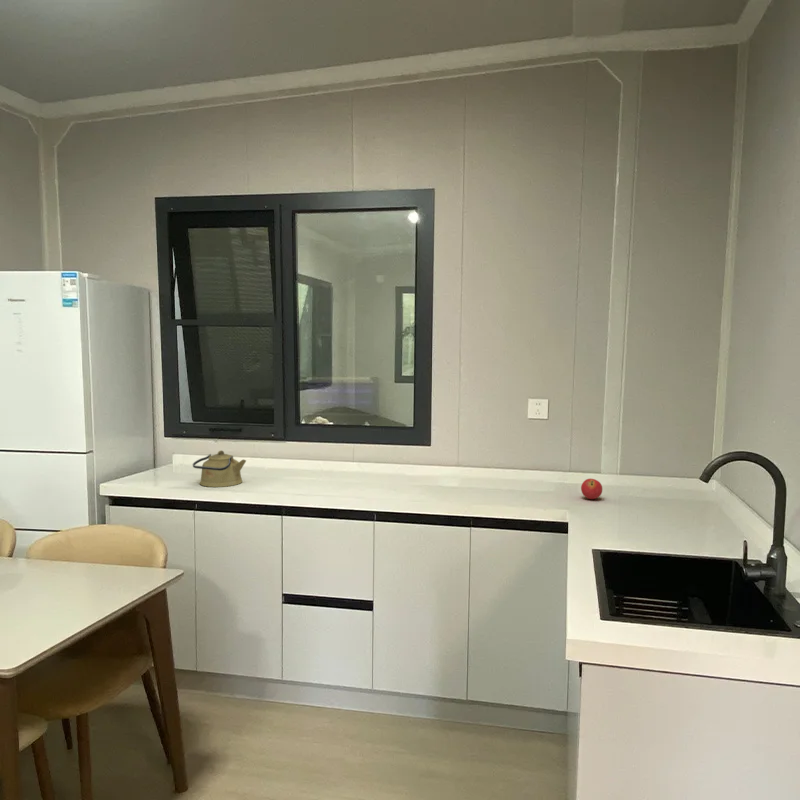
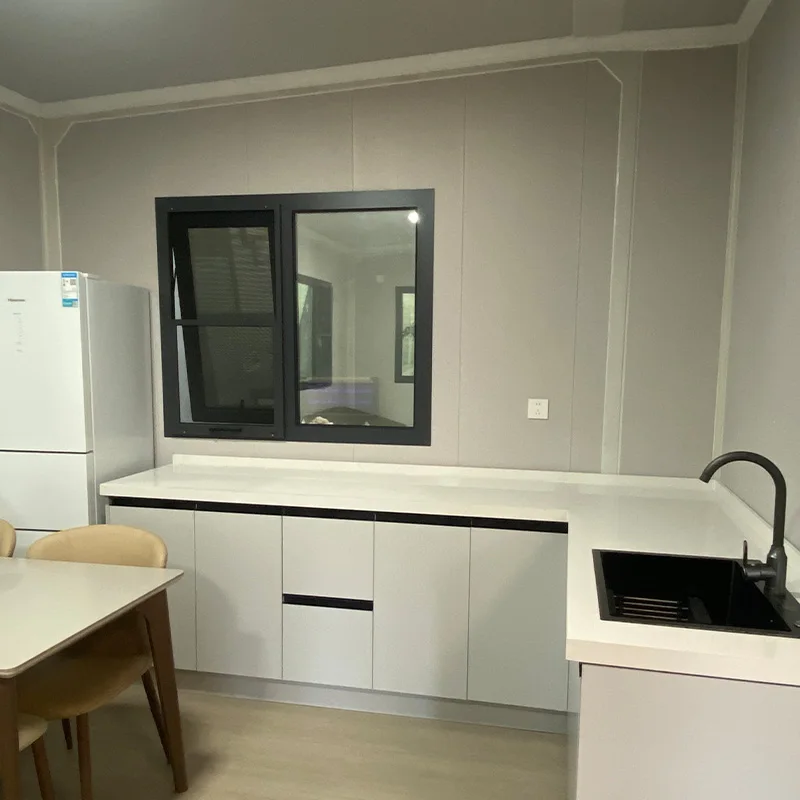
- kettle [192,450,247,488]
- fruit [580,478,603,500]
